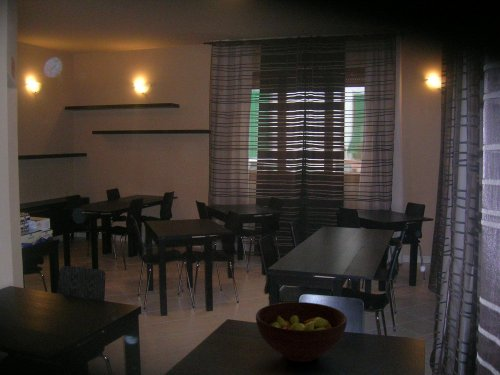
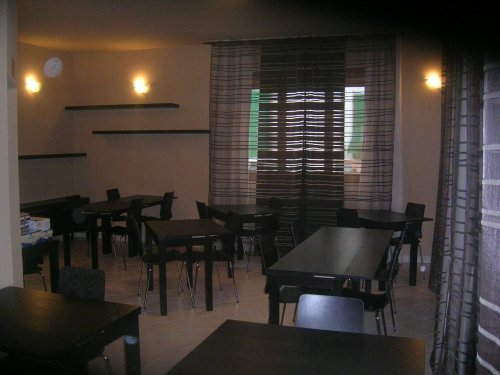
- fruit bowl [255,301,348,363]
